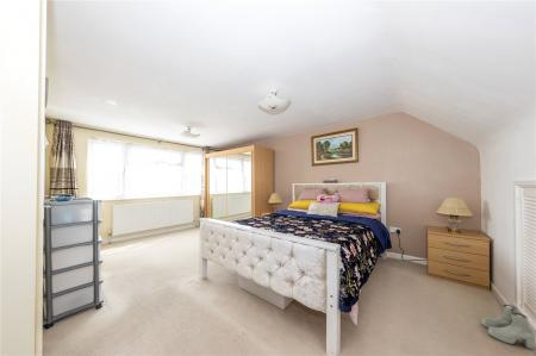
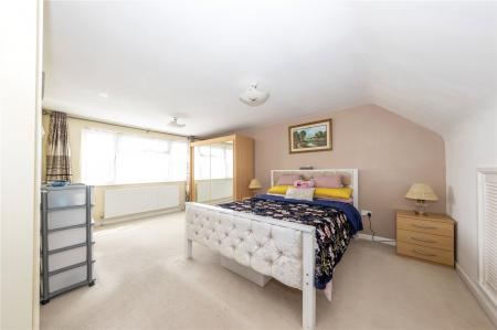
- boots [481,304,536,350]
